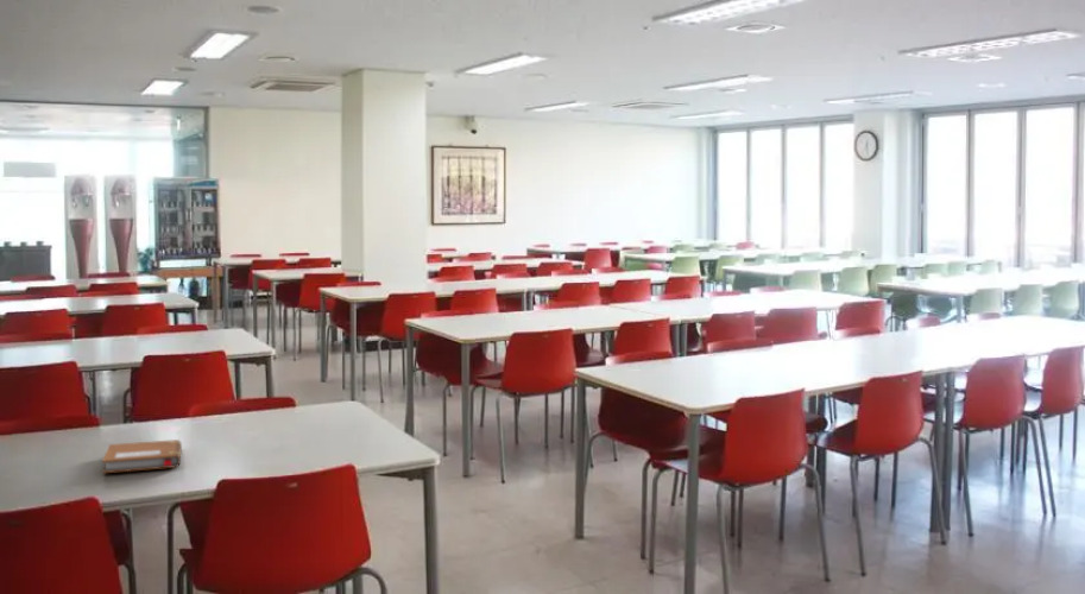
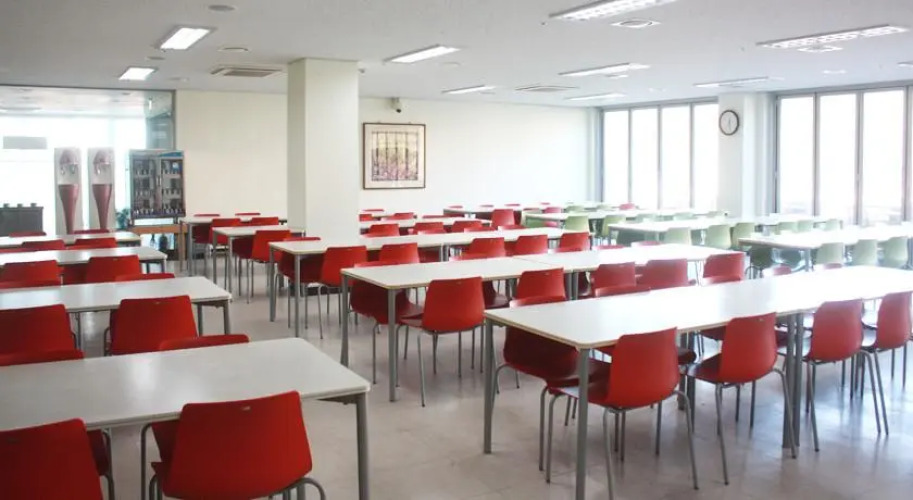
- notebook [101,438,183,474]
